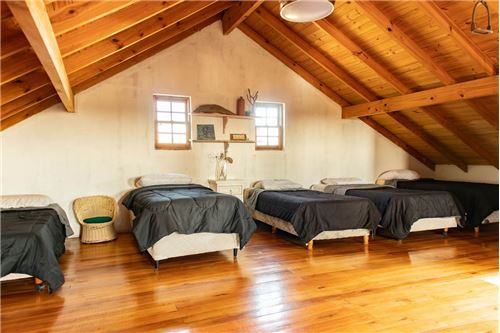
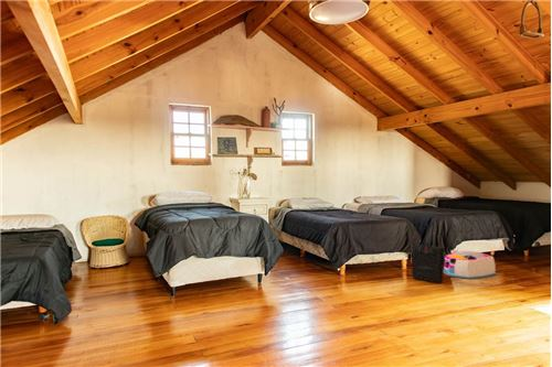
+ storage bin [443,249,498,280]
+ backpack [411,240,446,283]
